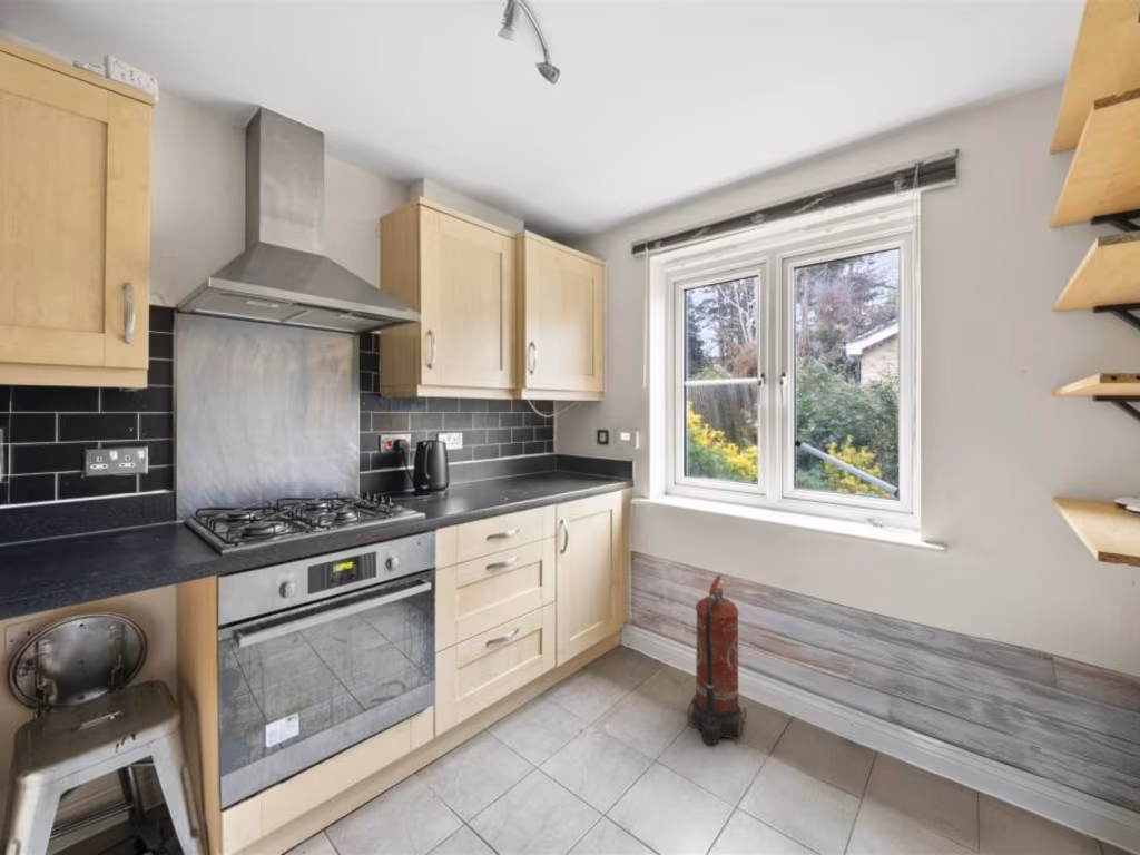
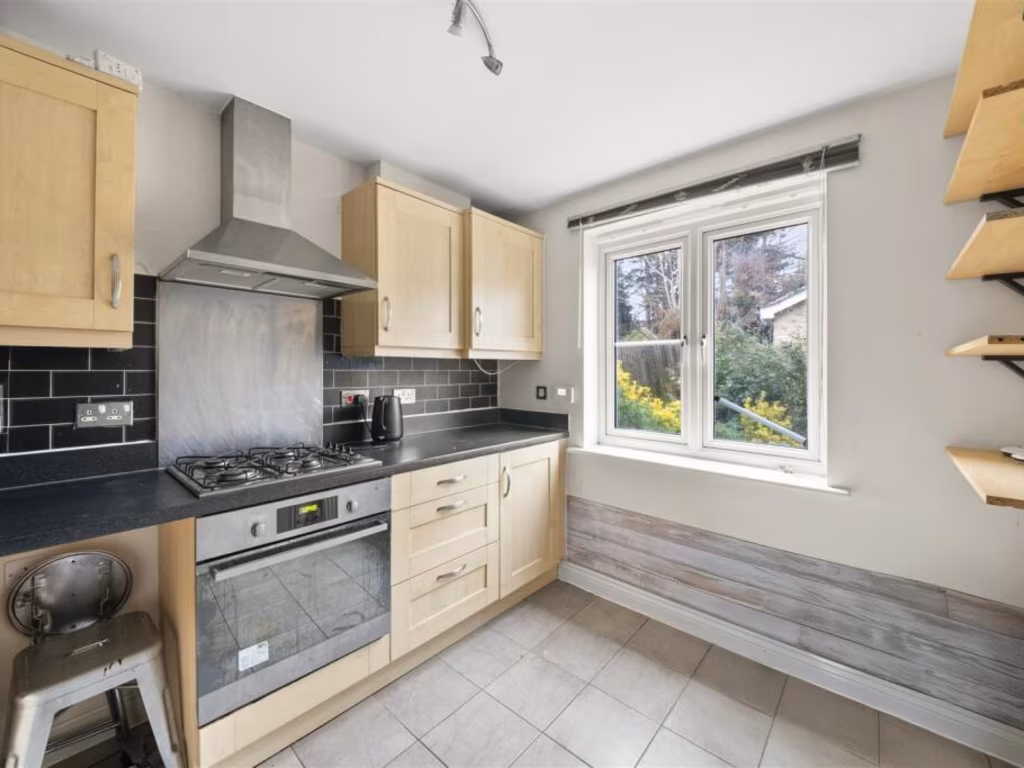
- fire extinguisher [687,574,747,745]
